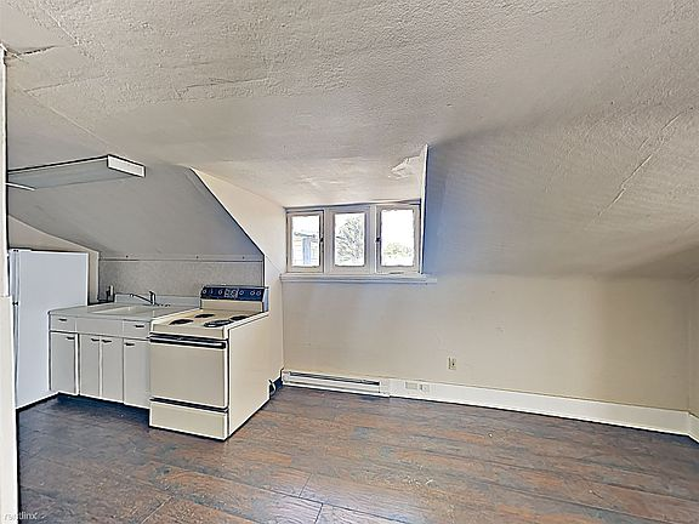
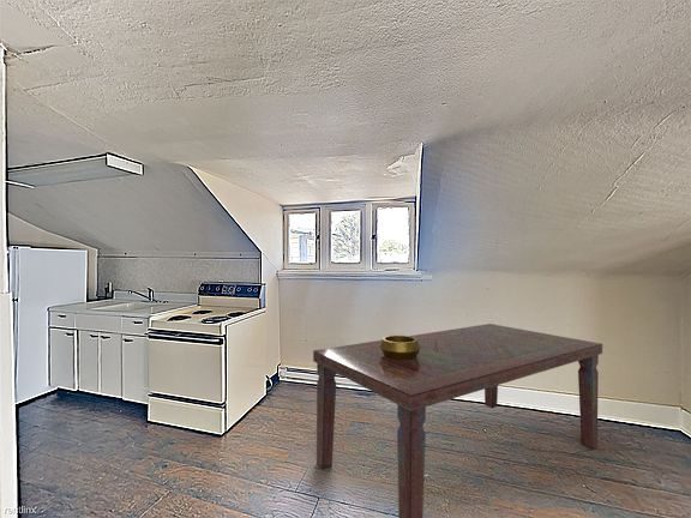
+ decorative bowl [379,335,421,361]
+ dining table [312,323,603,518]
